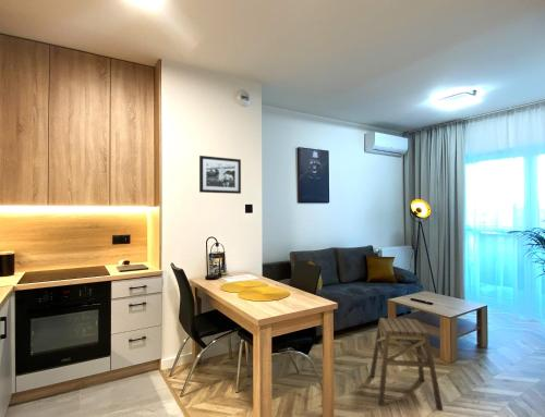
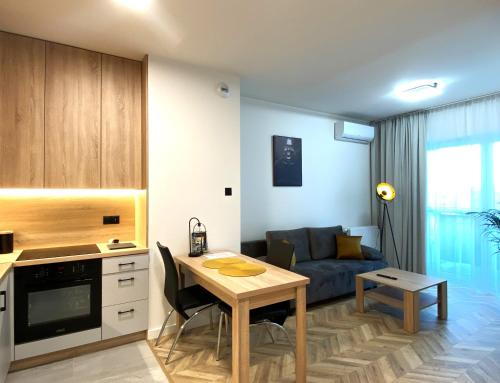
- picture frame [198,155,242,195]
- stool [368,317,444,412]
